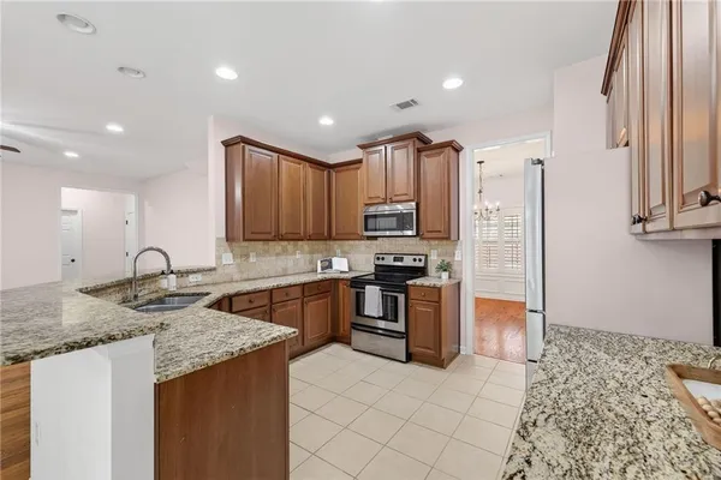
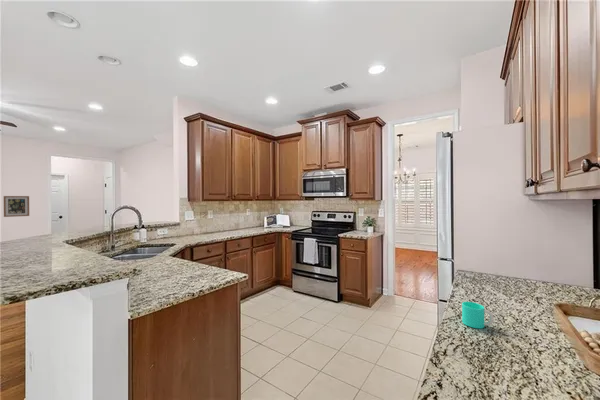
+ cup [461,301,495,329]
+ wall art [3,195,30,218]
